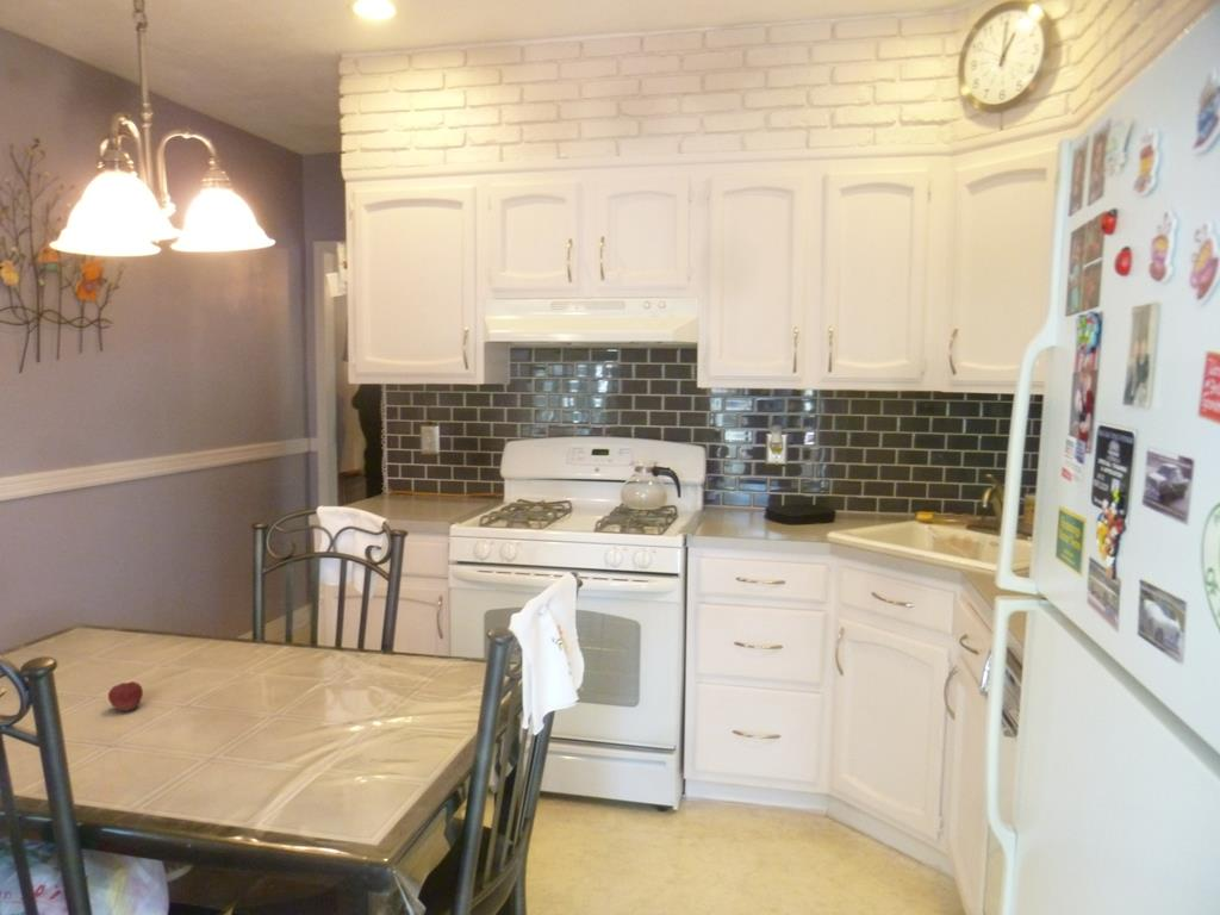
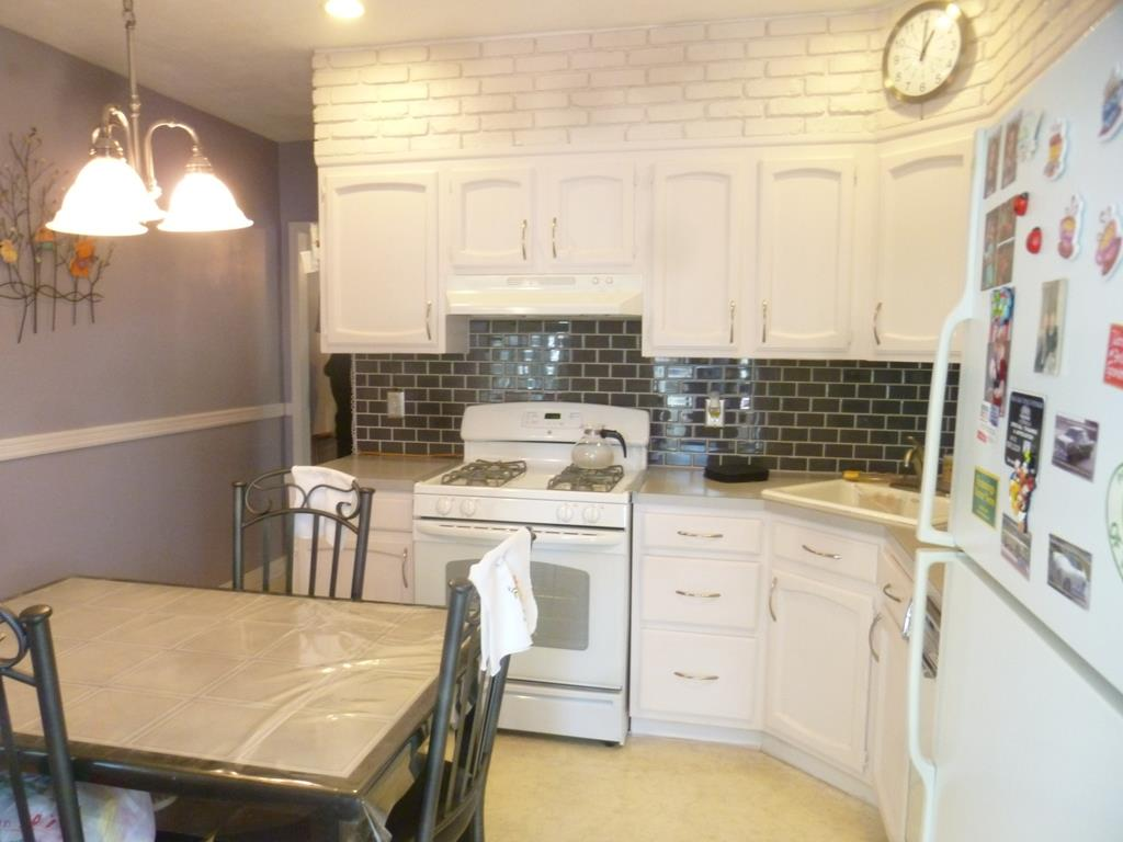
- fruit [107,680,144,712]
